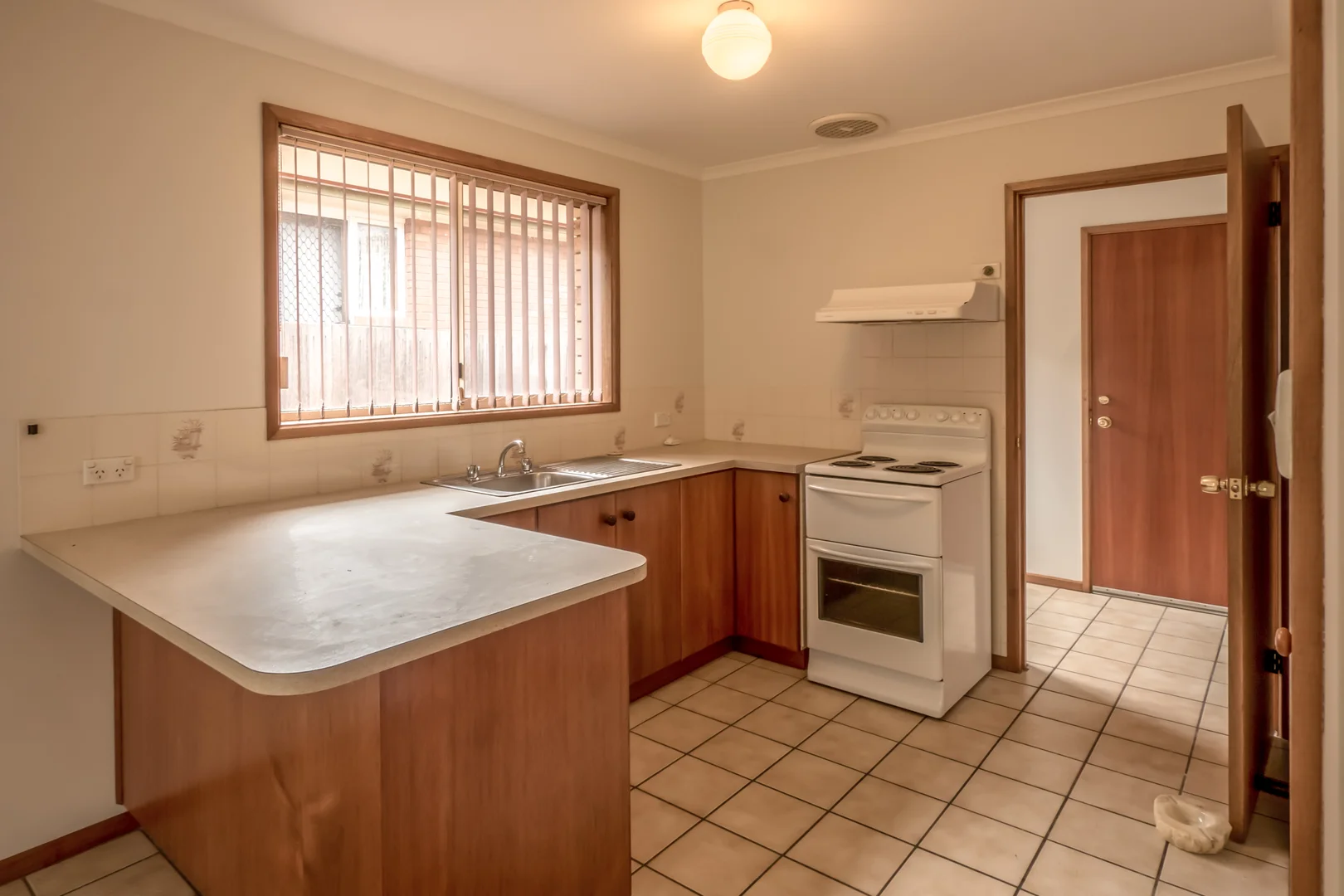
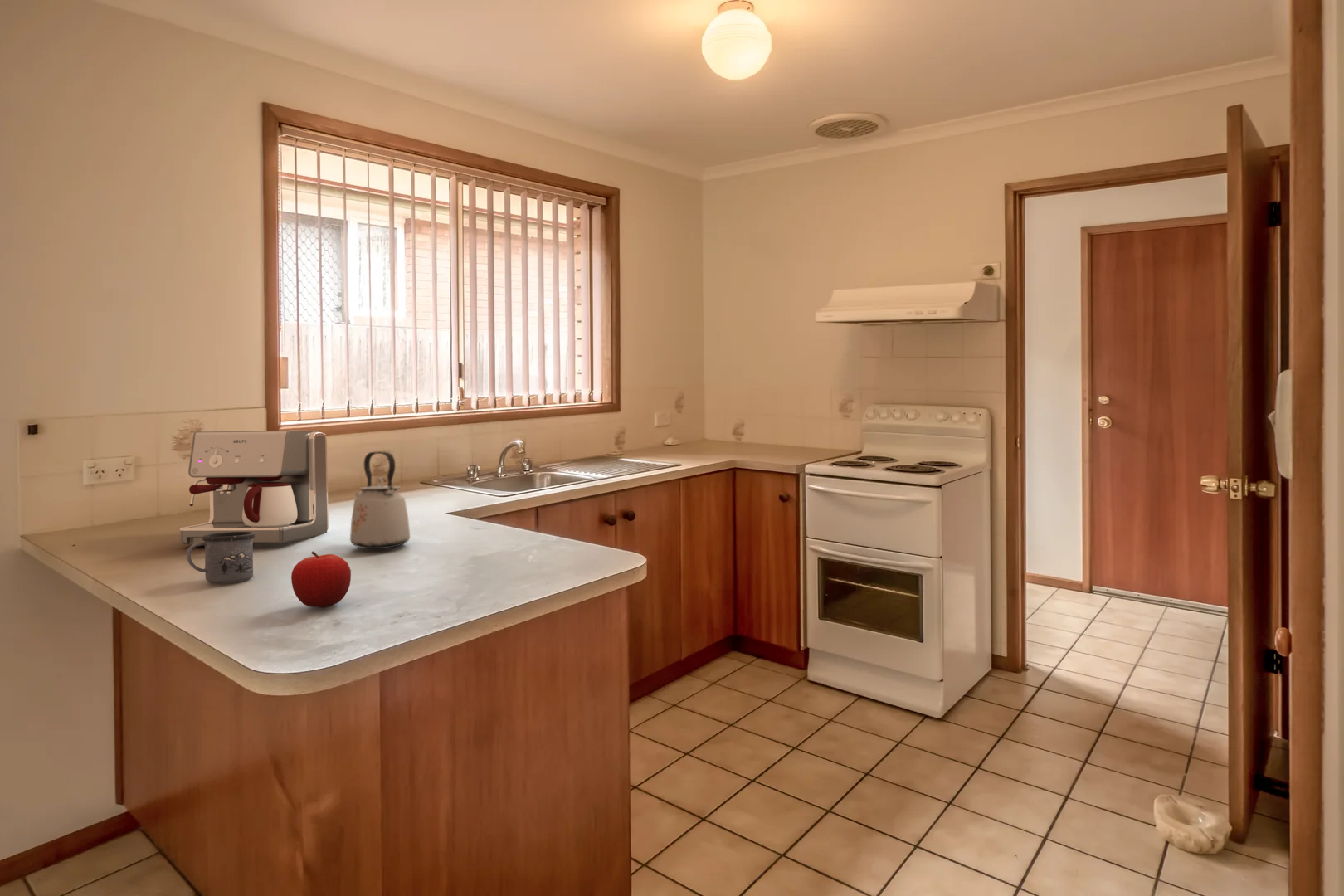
+ kettle [349,450,411,550]
+ mug [186,532,255,584]
+ coffee maker [179,430,329,545]
+ fruit [290,551,352,608]
